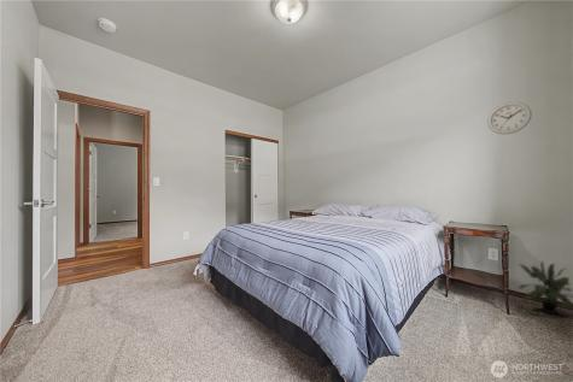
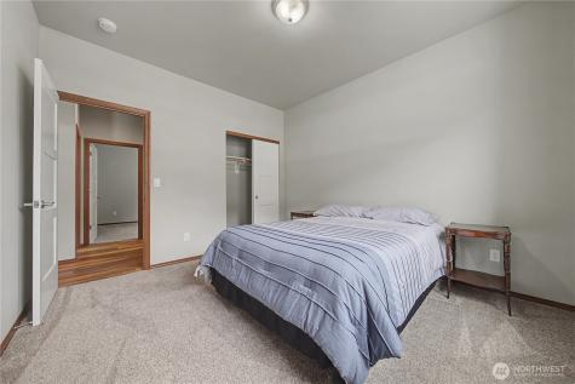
- wall clock [486,101,533,135]
- potted plant [518,260,573,316]
